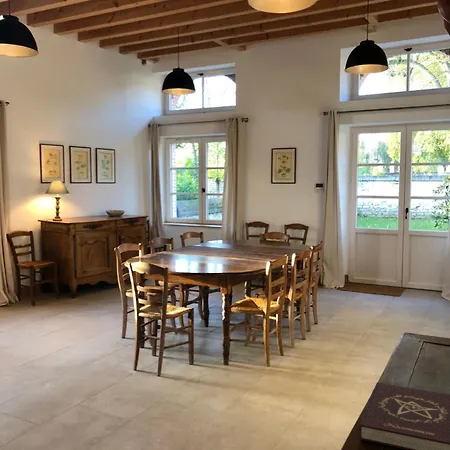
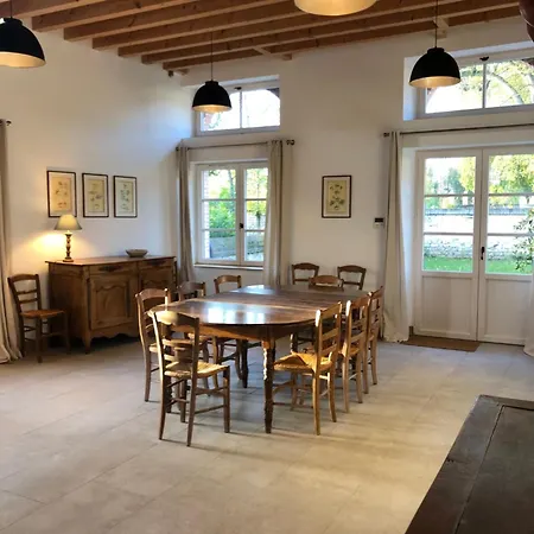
- book [358,381,450,450]
